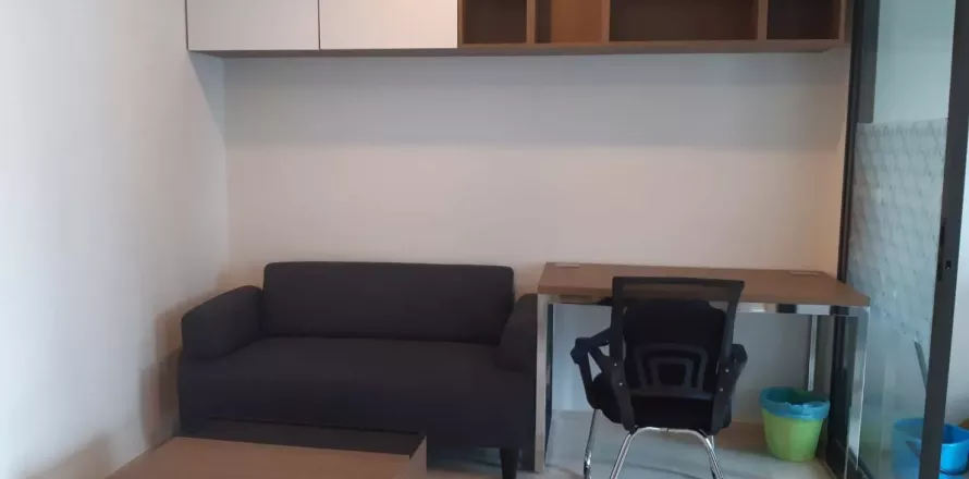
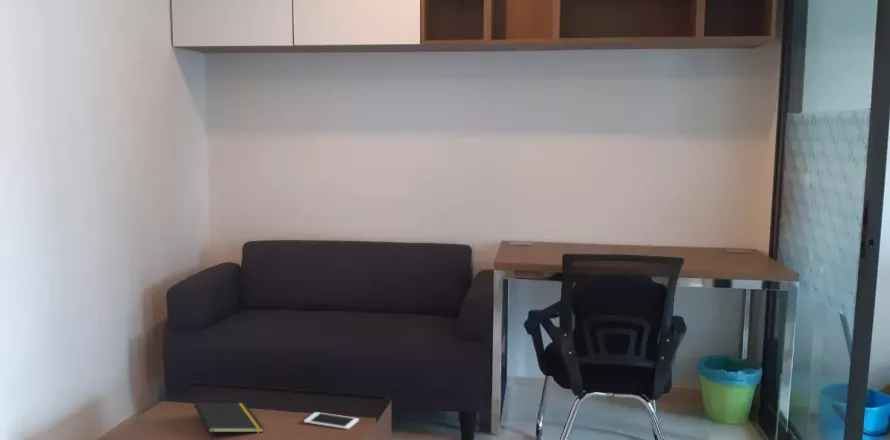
+ cell phone [303,411,360,430]
+ notepad [193,402,265,440]
